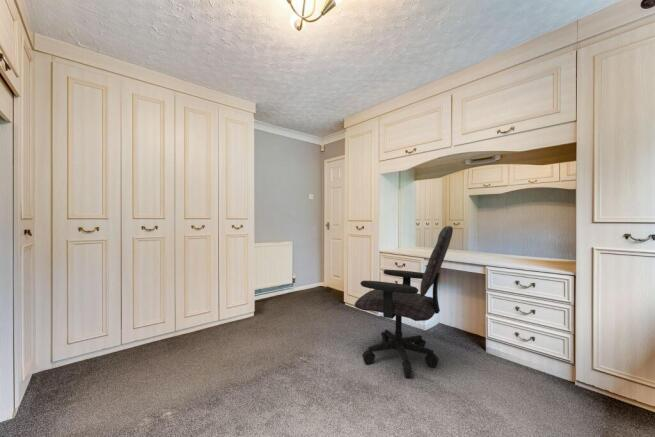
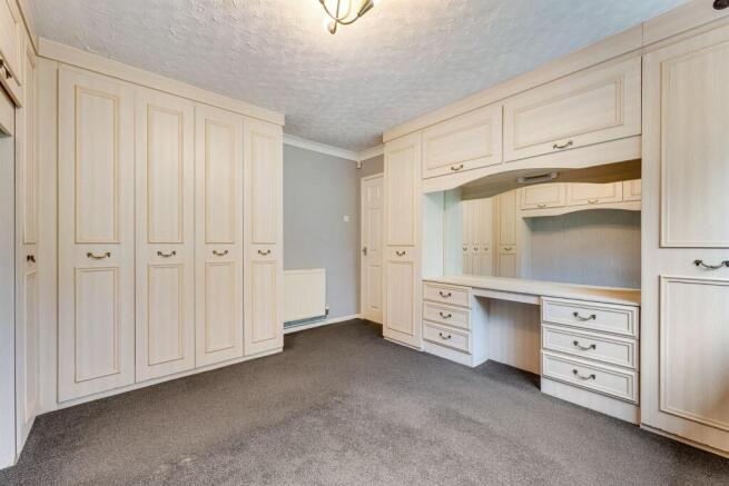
- office chair [354,225,454,378]
